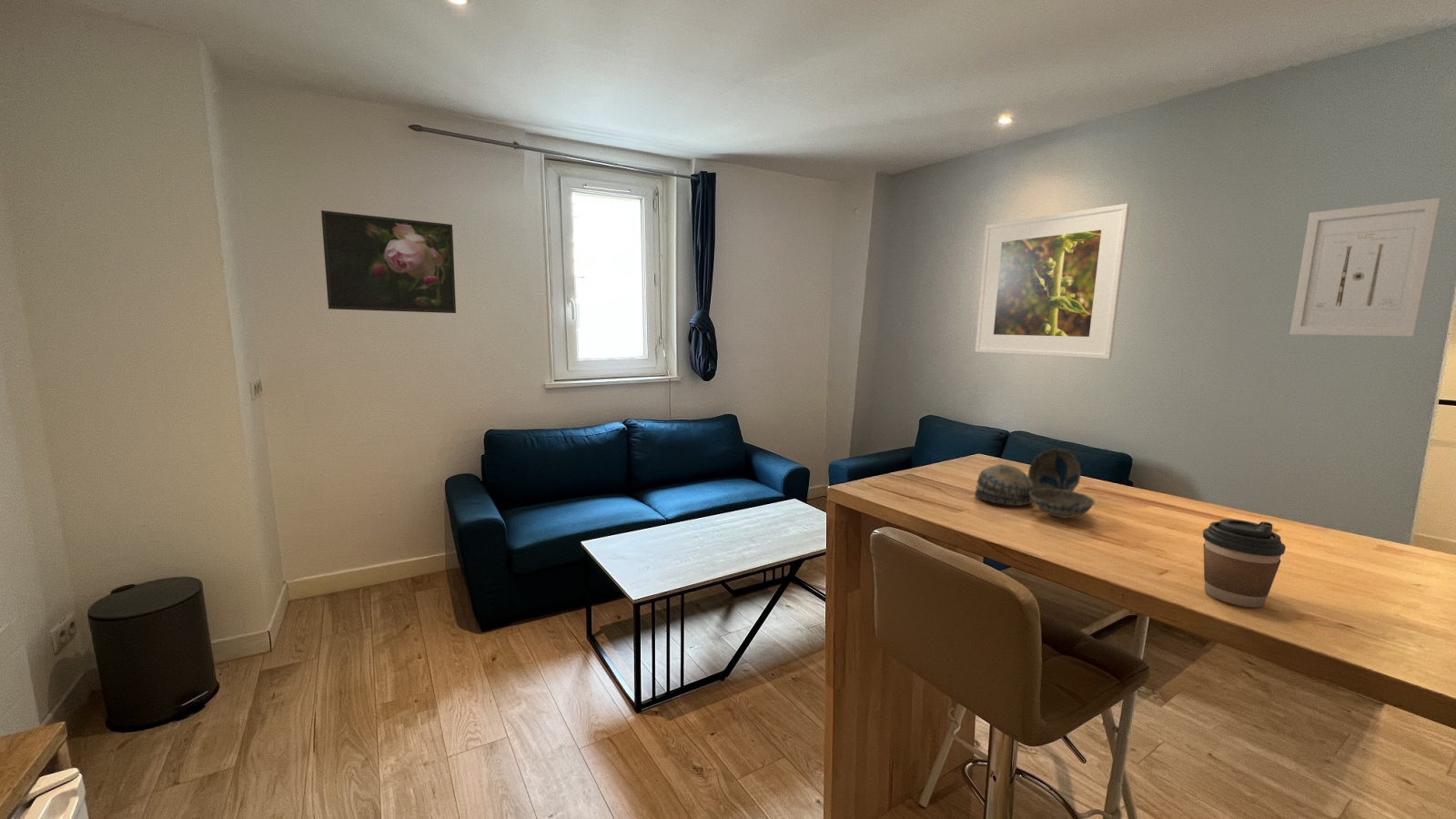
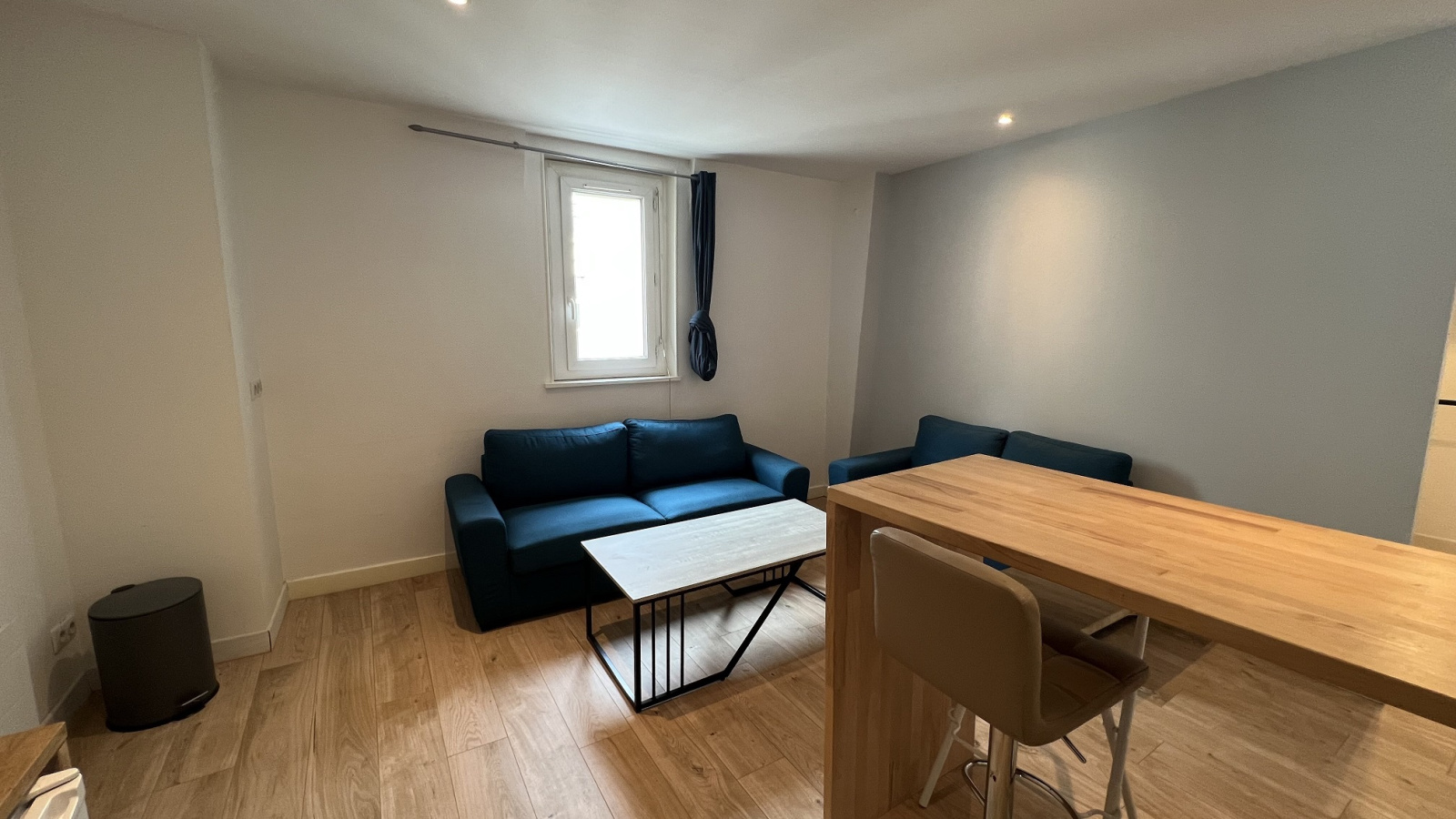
- decorative bowl [974,448,1096,519]
- coffee cup [1202,518,1287,608]
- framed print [320,209,457,314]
- wall art [1289,197,1442,338]
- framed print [975,203,1130,360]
